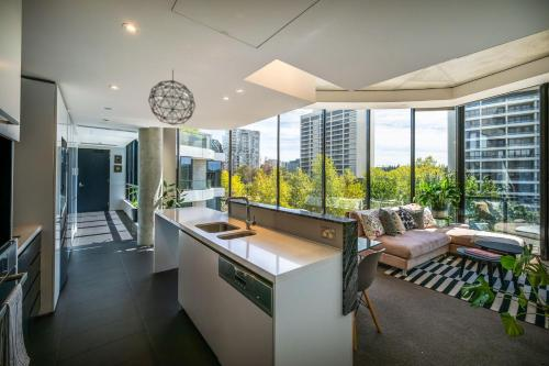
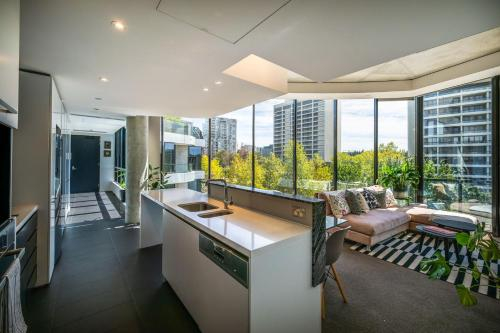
- pendant light [147,69,197,126]
